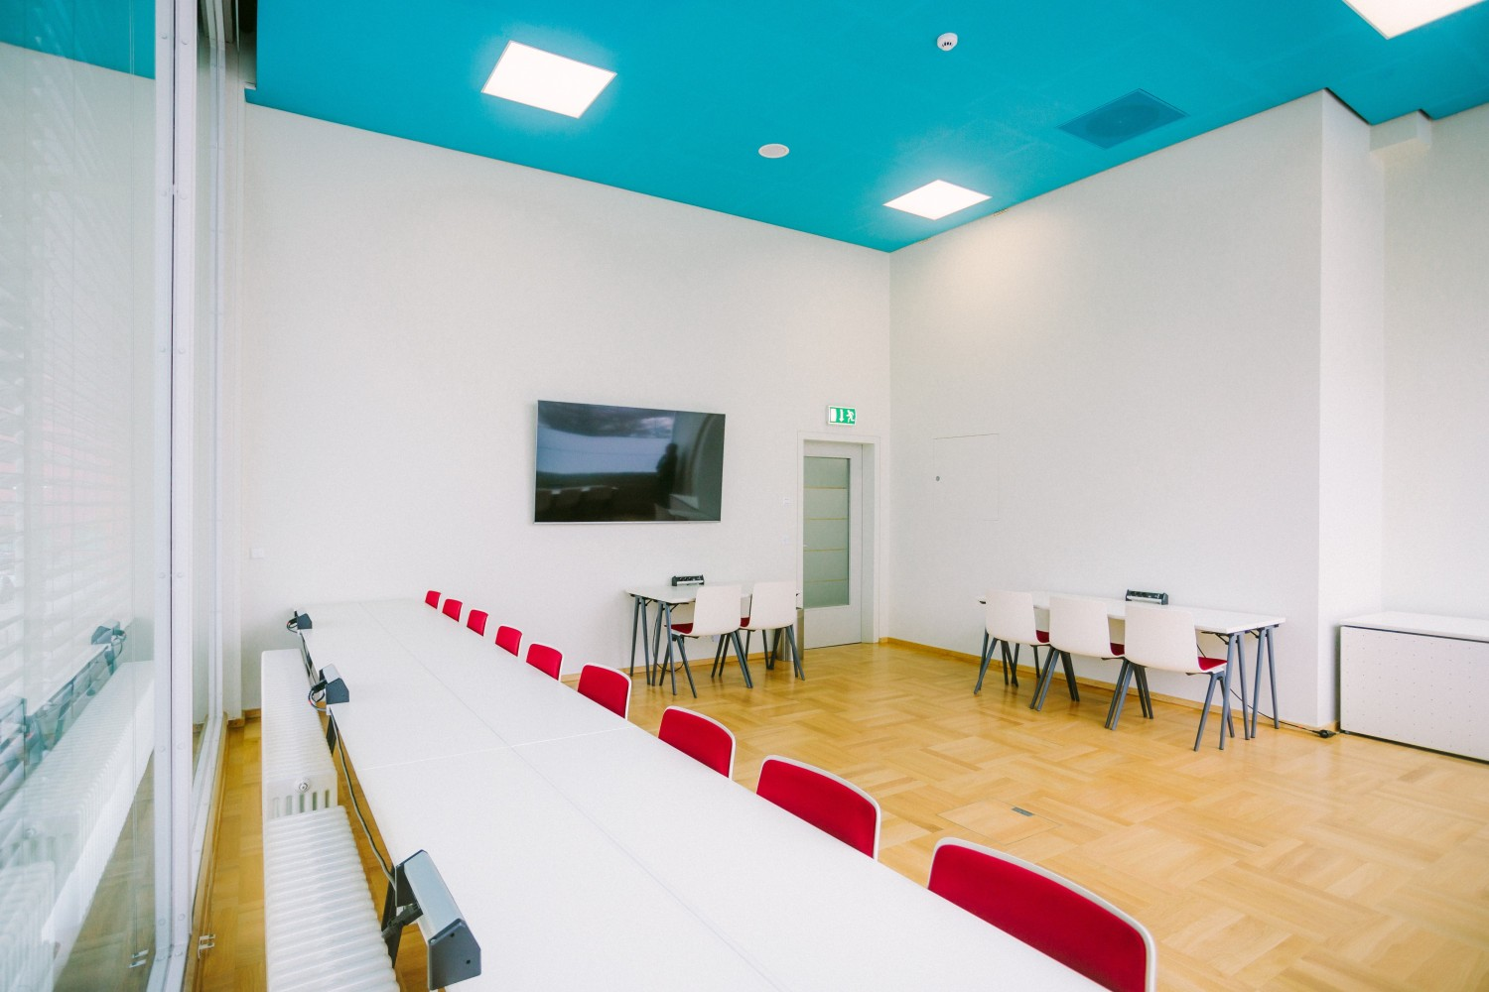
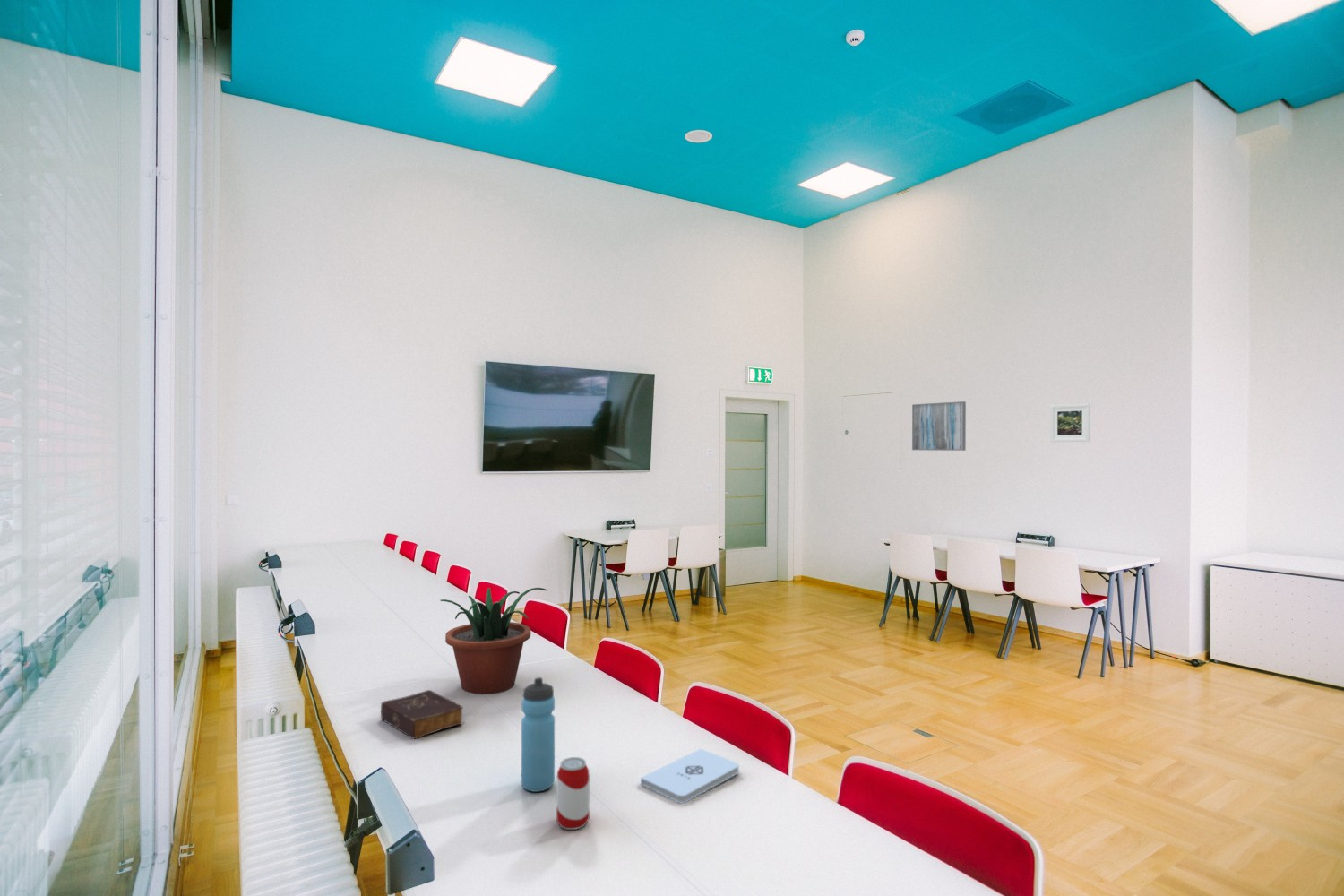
+ notepad [640,748,740,804]
+ book [380,689,464,740]
+ water bottle [521,676,556,793]
+ beverage can [556,756,590,831]
+ potted plant [439,587,547,695]
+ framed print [1049,402,1091,443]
+ wall art [911,401,967,452]
